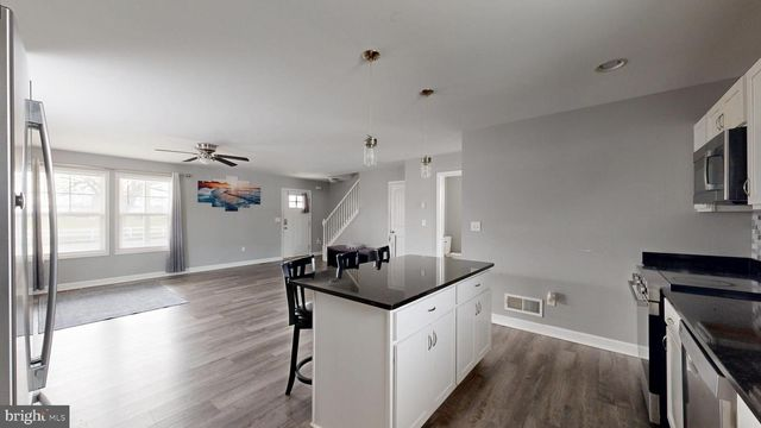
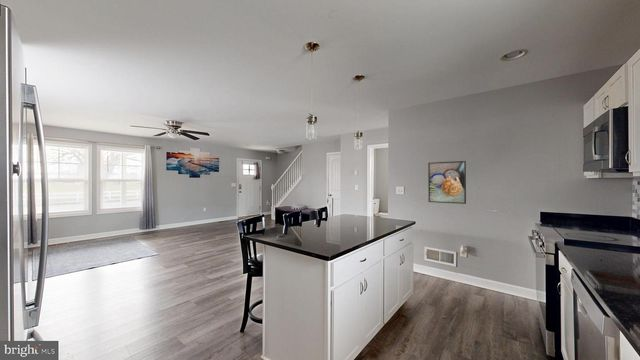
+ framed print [427,160,467,205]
